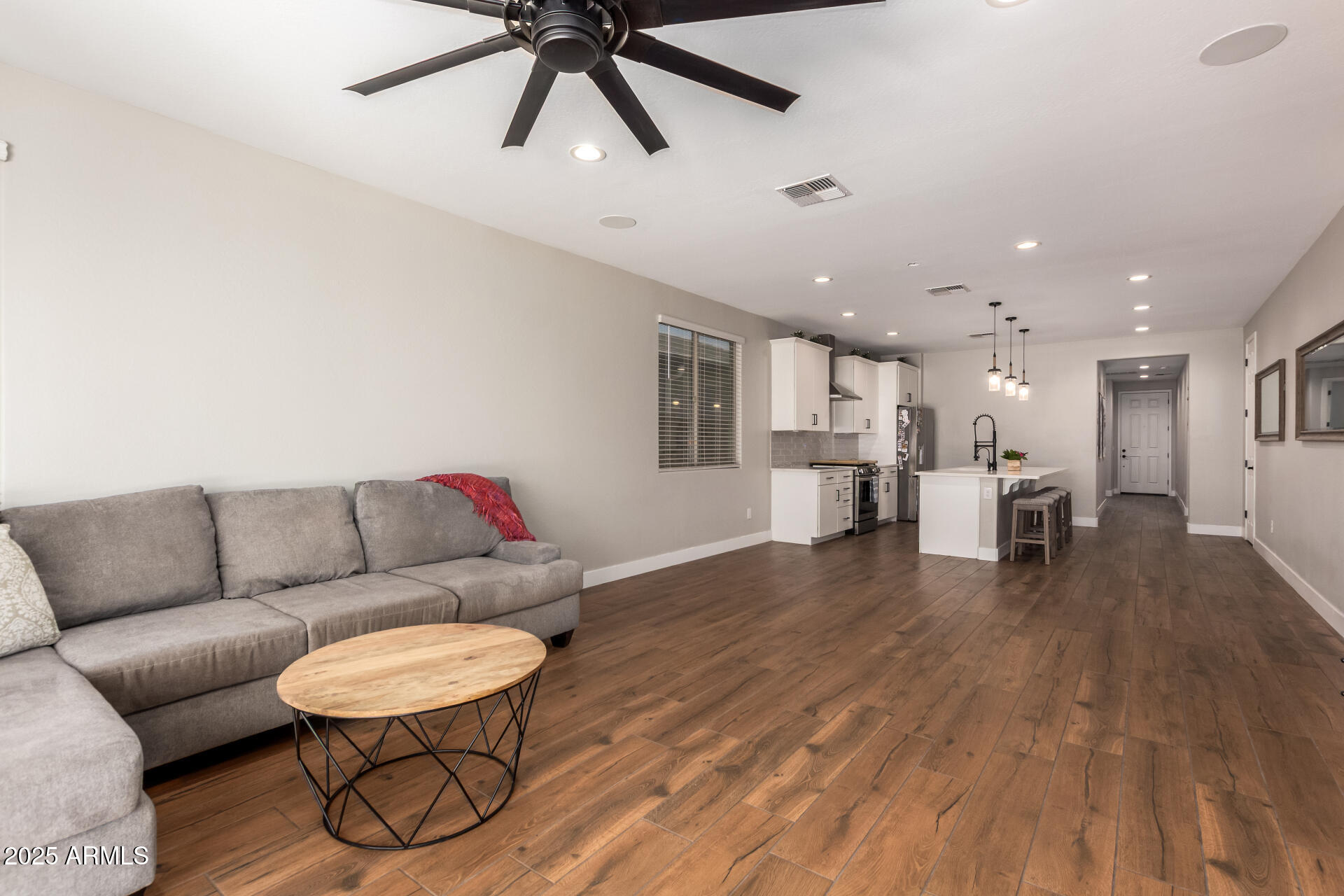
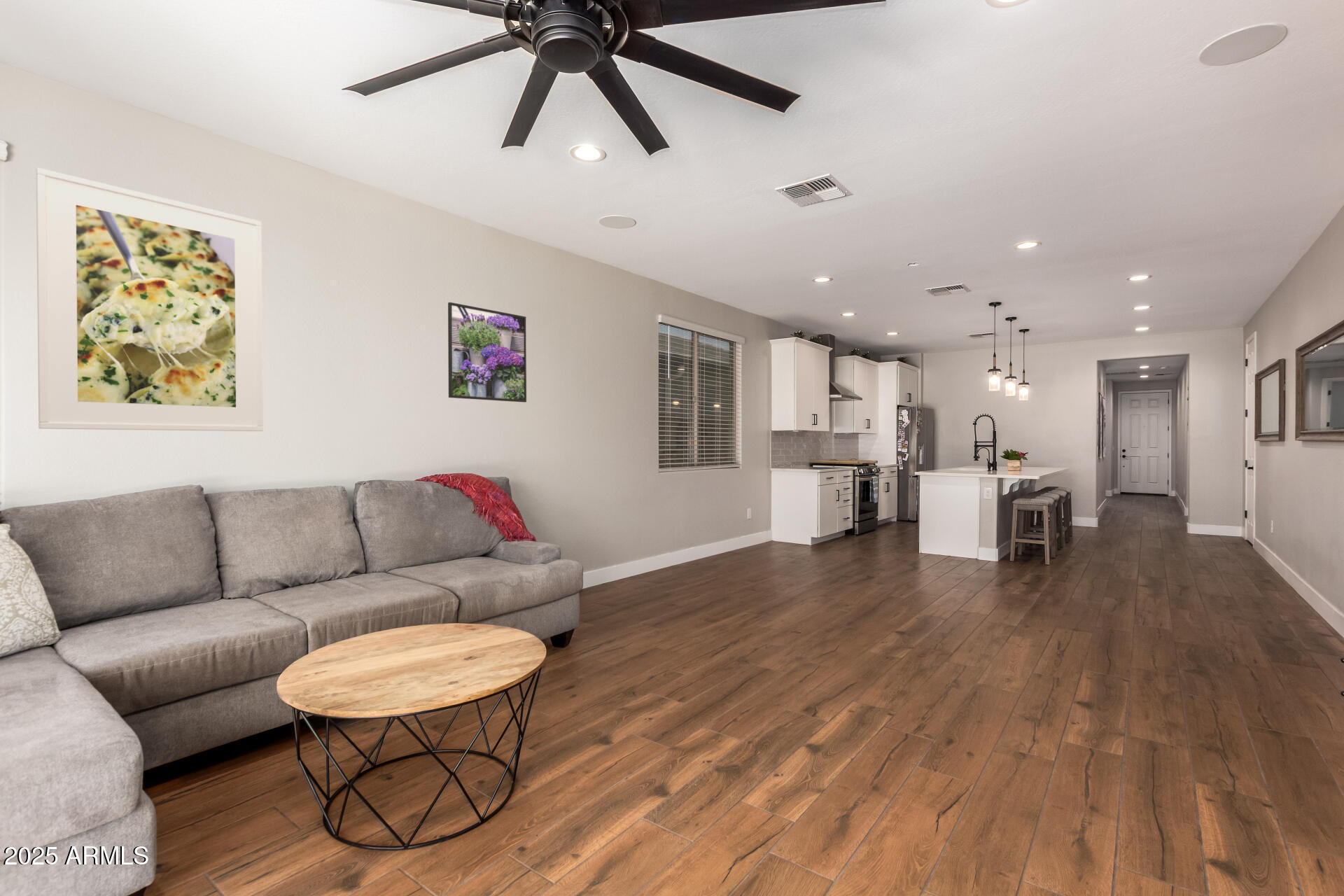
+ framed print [36,167,264,432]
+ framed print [447,302,527,403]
